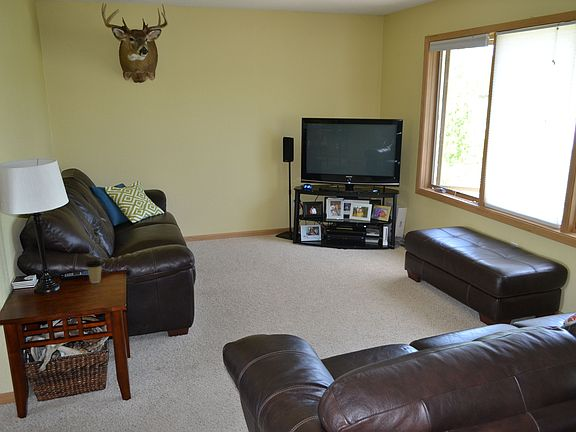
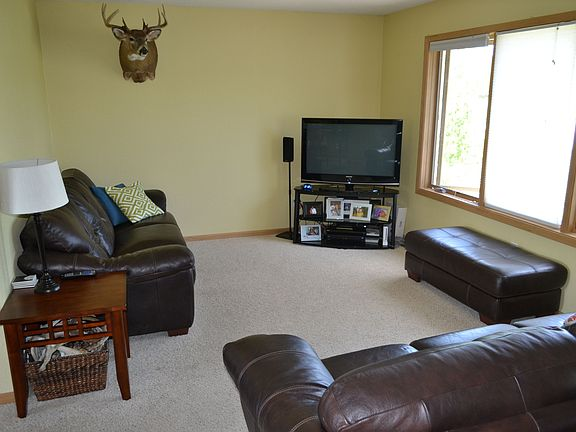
- coffee cup [85,260,104,284]
